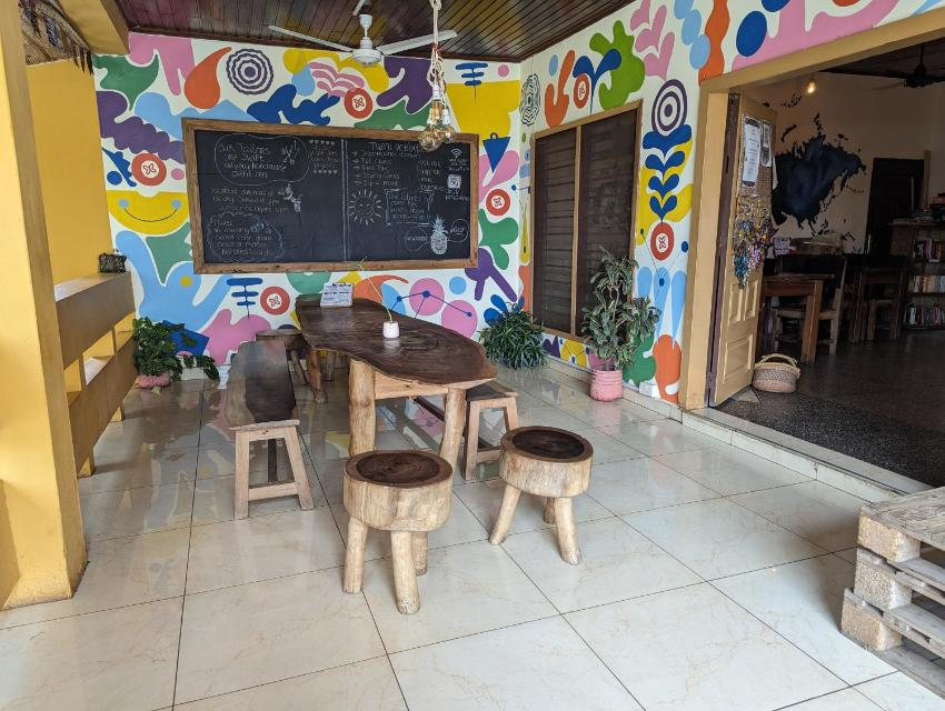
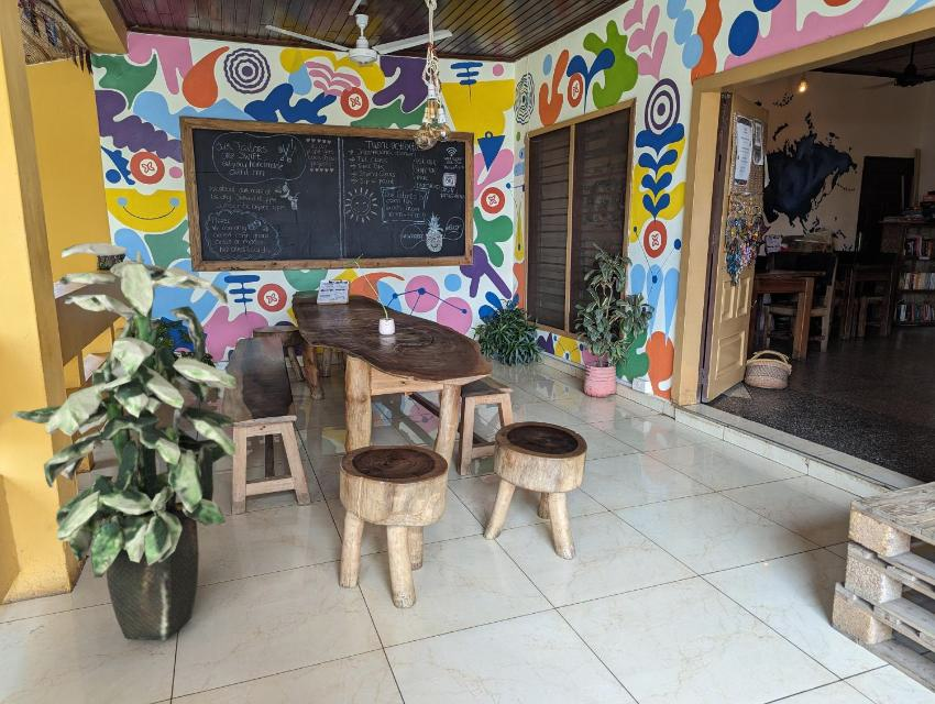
+ indoor plant [9,242,238,640]
